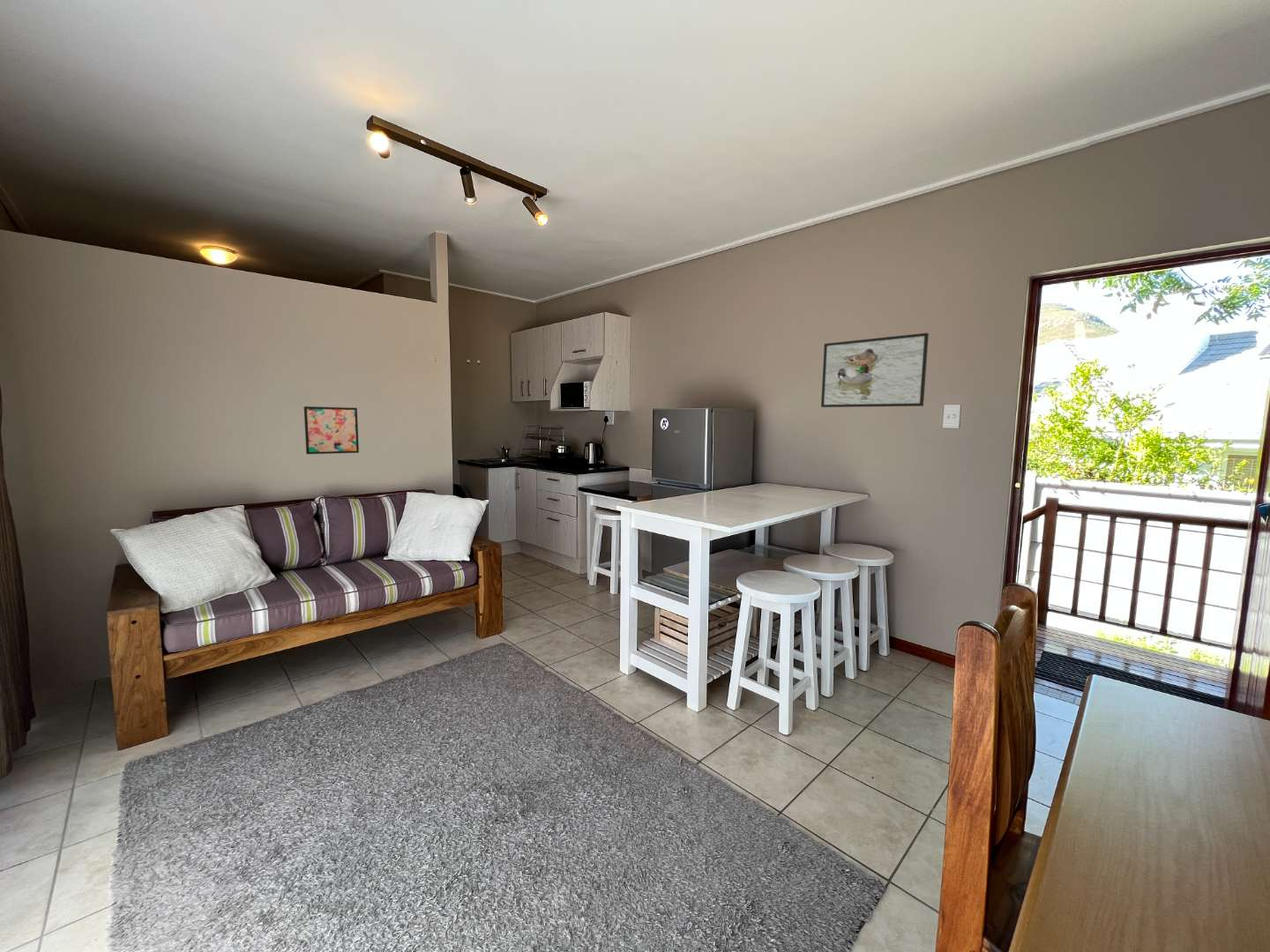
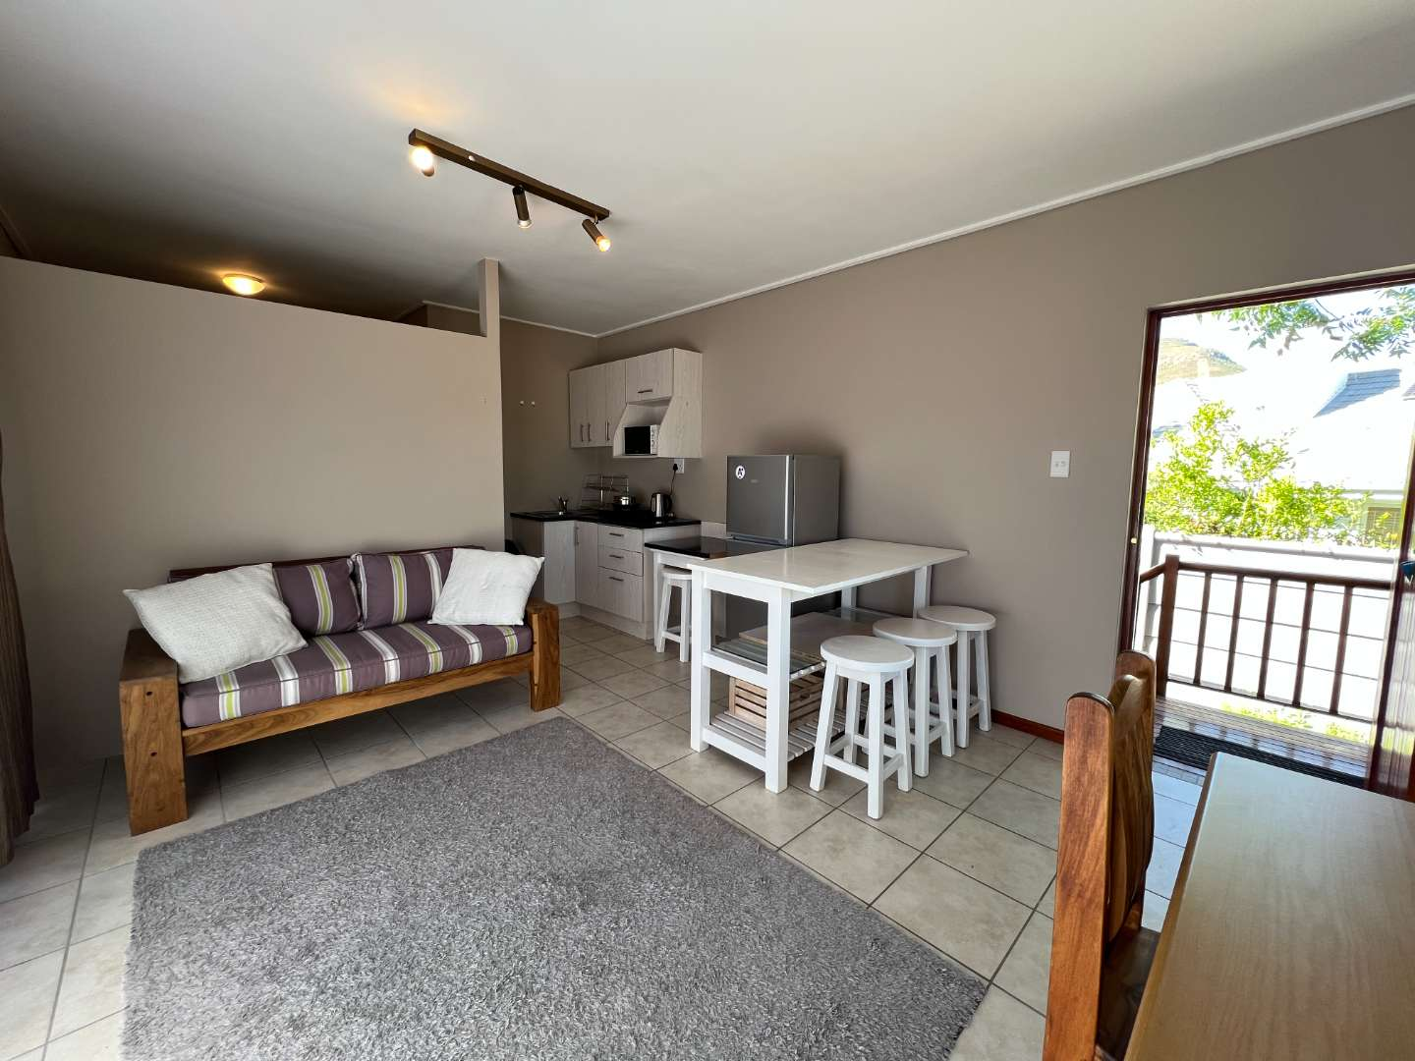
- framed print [820,332,930,408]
- wall art [303,405,360,455]
